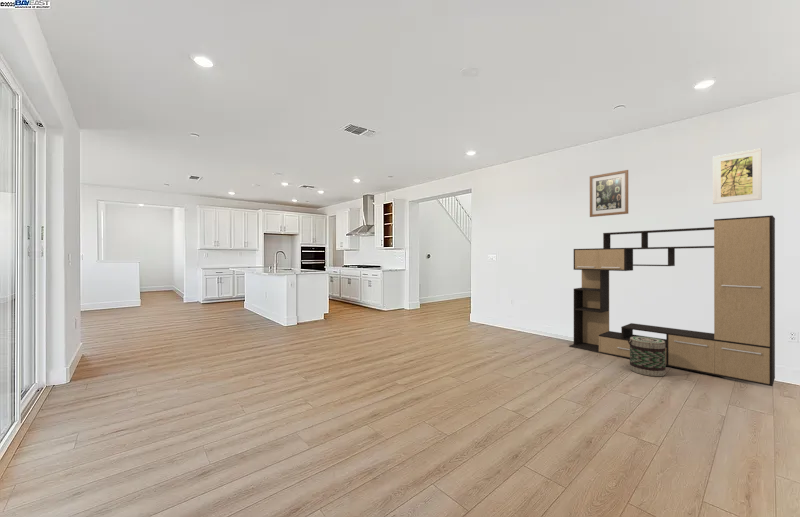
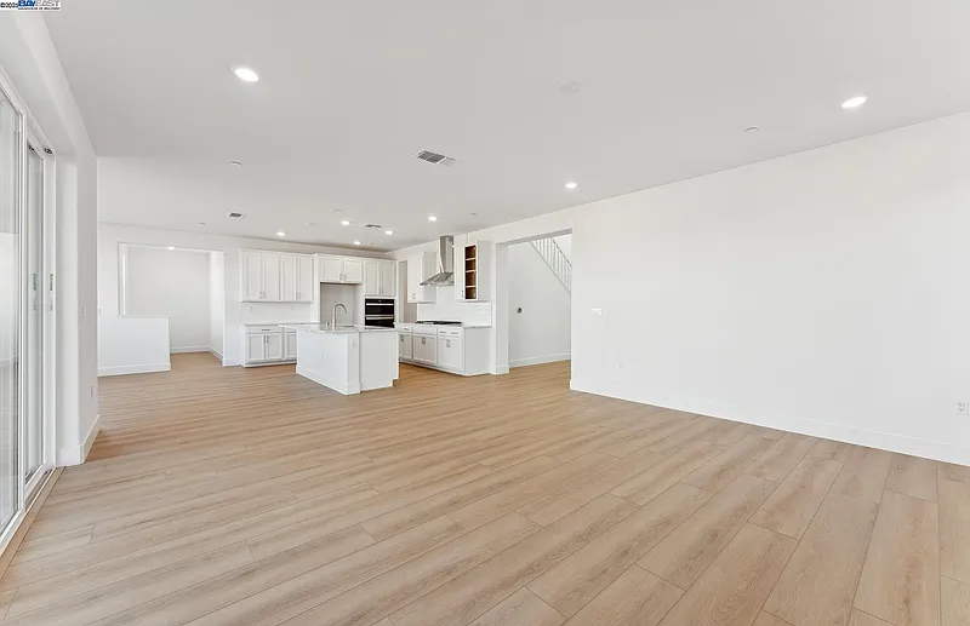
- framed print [712,147,763,205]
- wall art [589,169,629,218]
- basket [628,336,668,377]
- media console [568,214,776,387]
